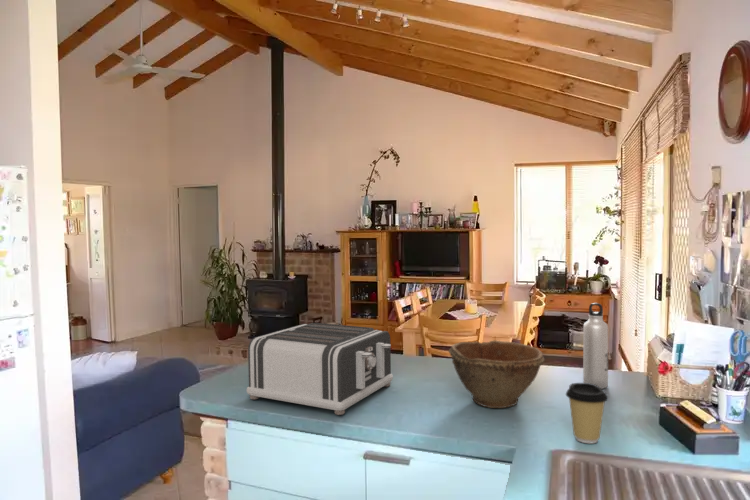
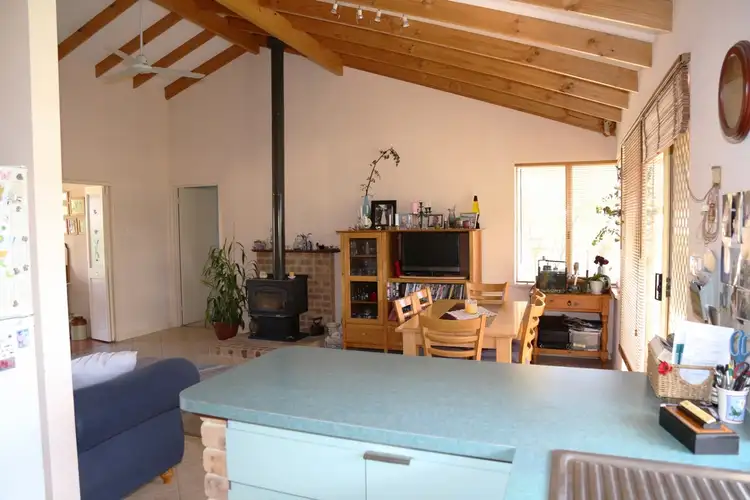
- toaster [246,322,394,416]
- bowl [448,340,546,409]
- water bottle [582,302,609,389]
- coffee cup [565,382,609,444]
